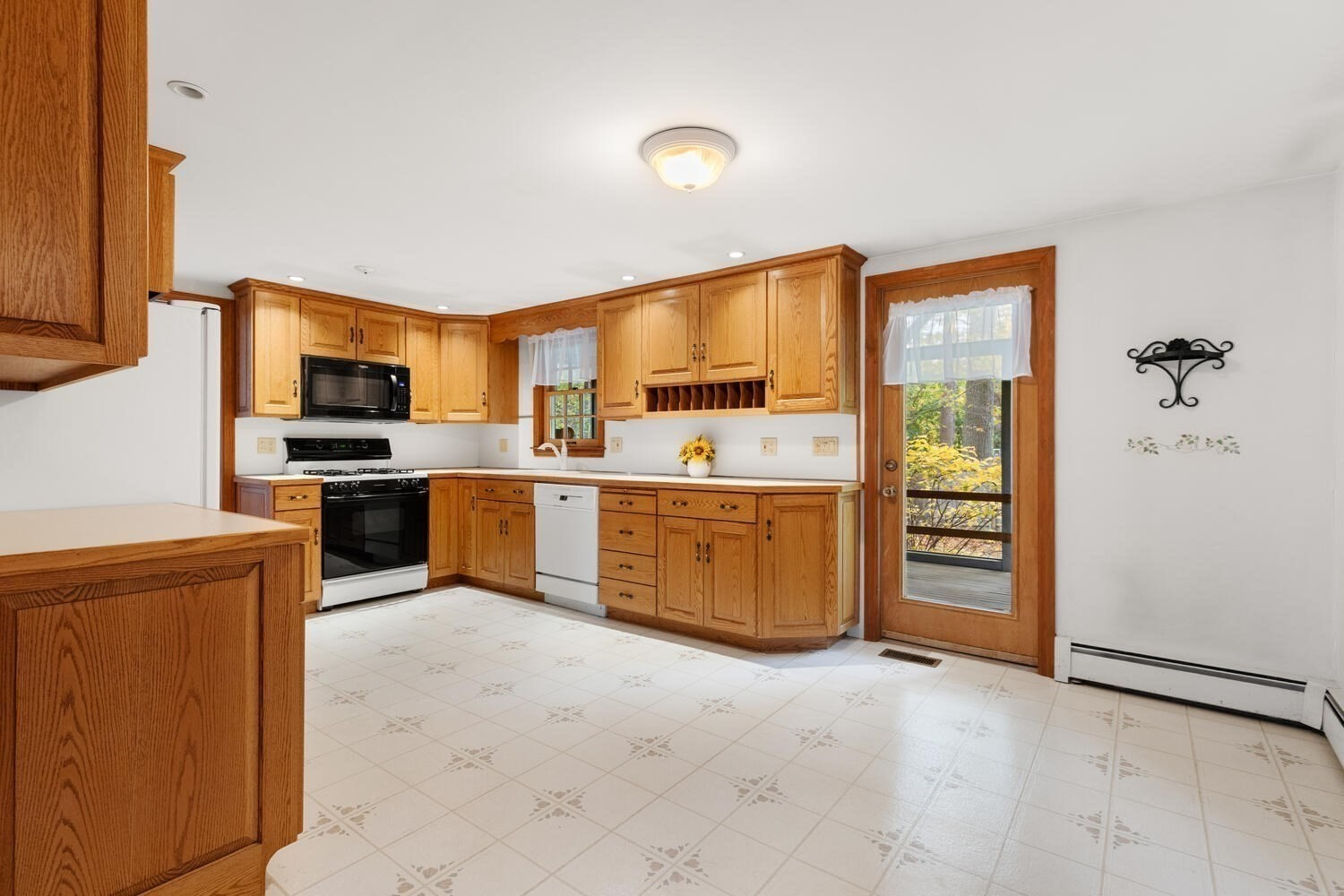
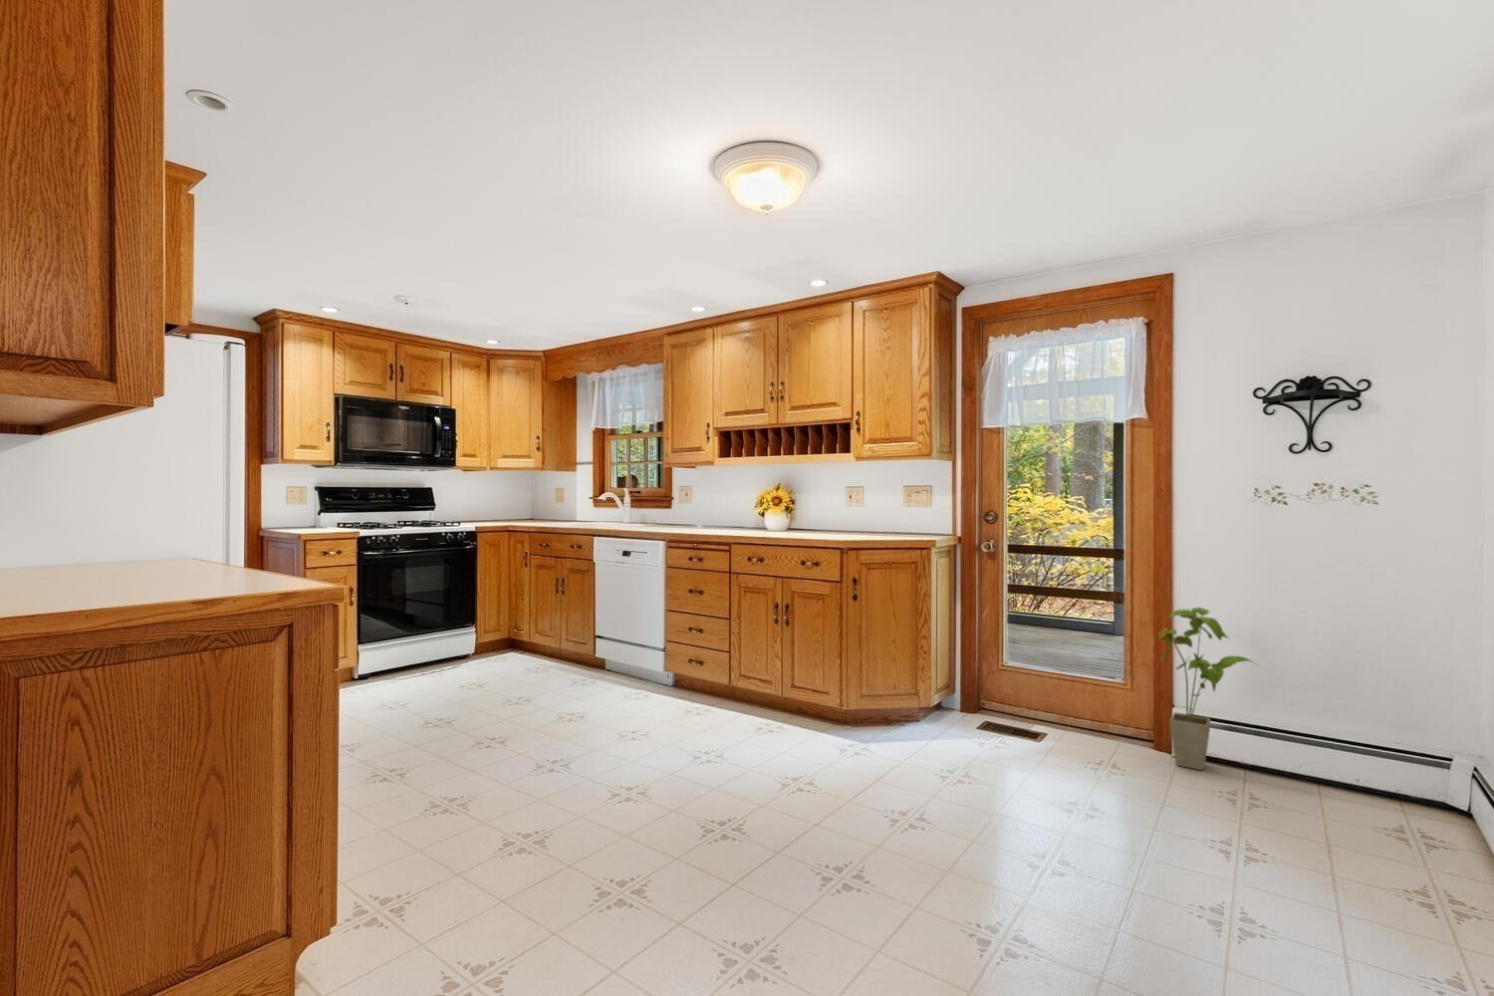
+ house plant [1155,607,1258,771]
